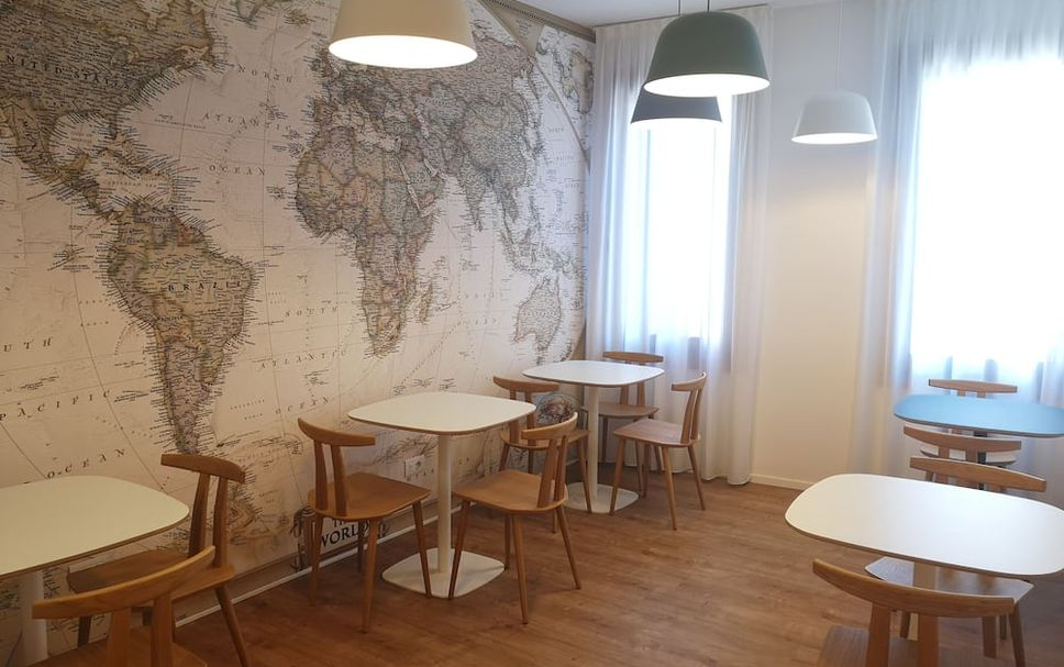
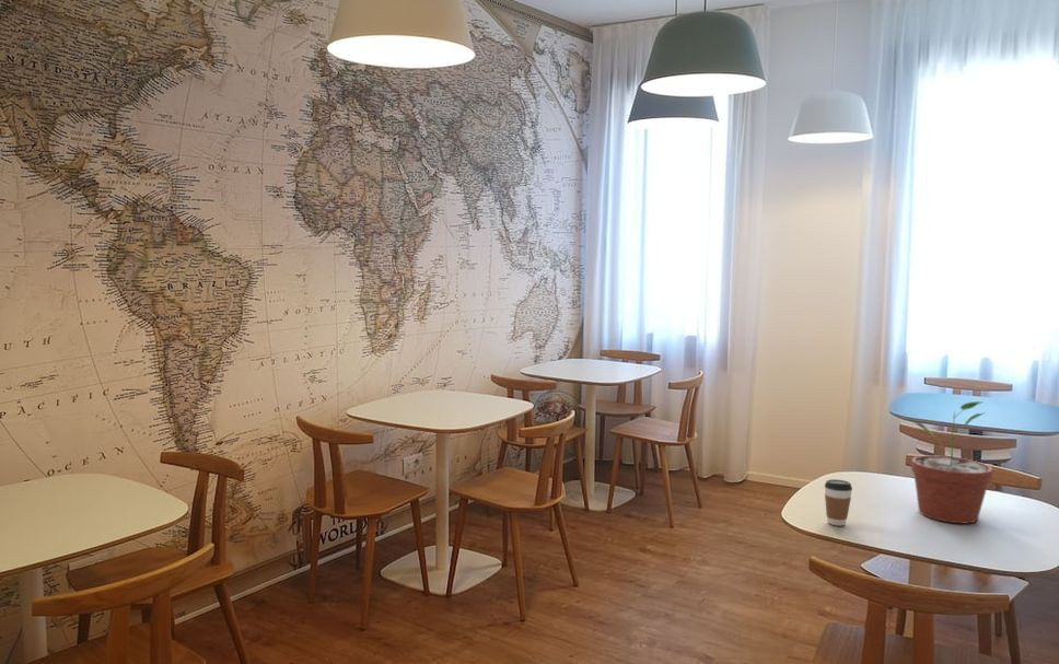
+ potted plant [908,400,993,525]
+ coffee cup [824,478,853,527]
